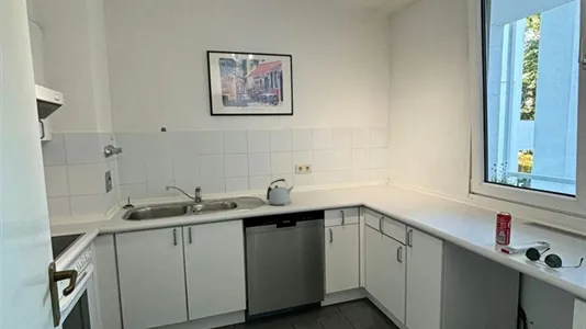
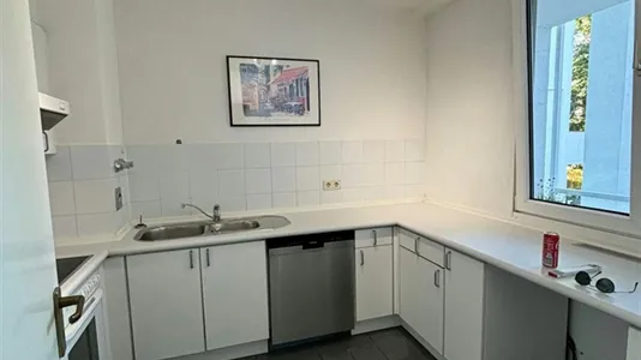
- kettle [266,178,294,206]
